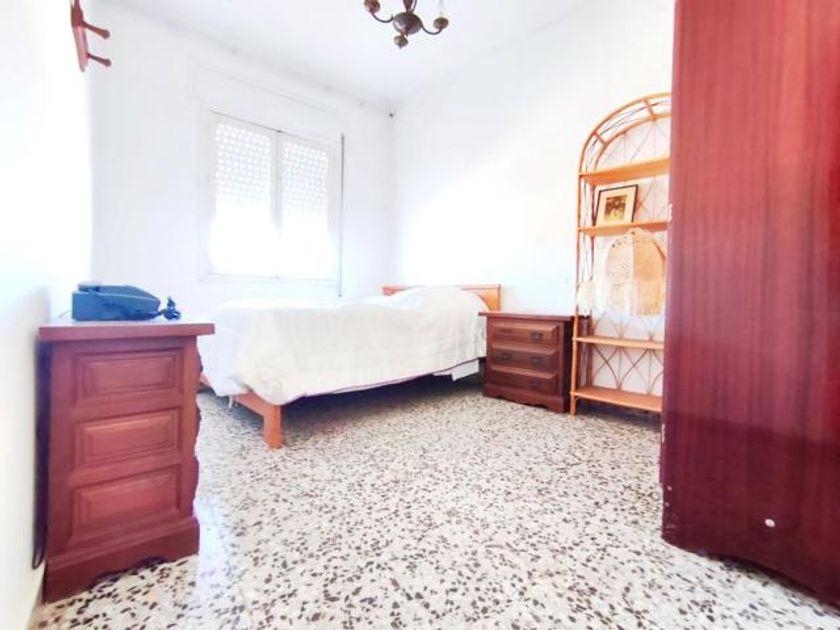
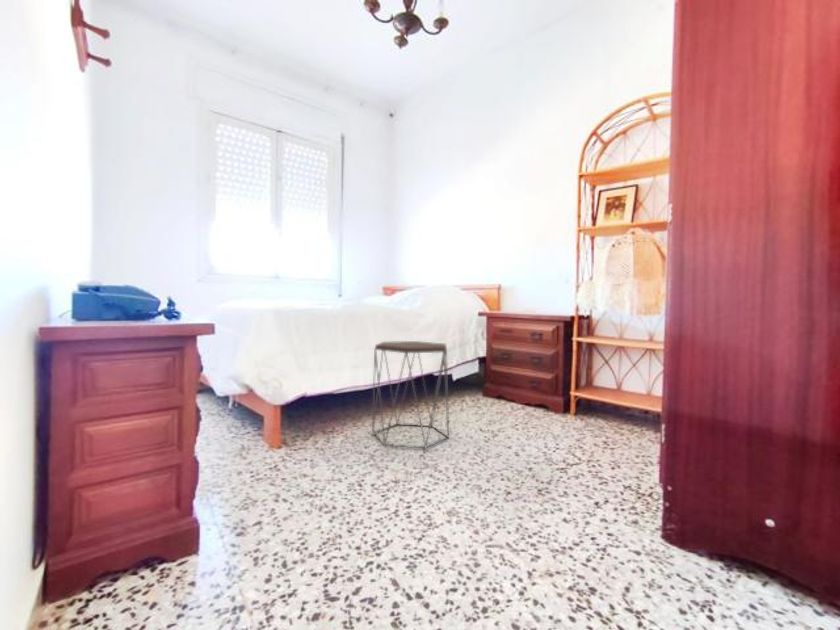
+ side table [371,340,450,449]
